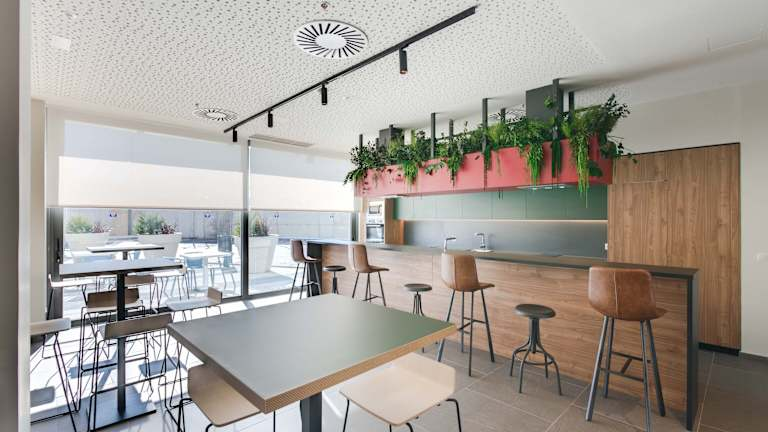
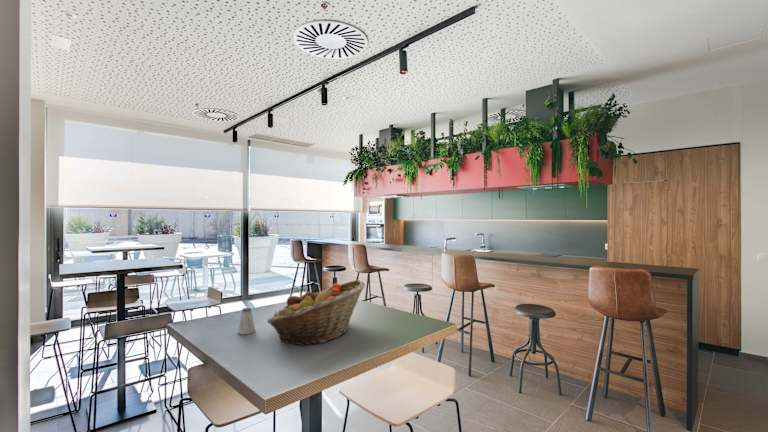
+ fruit basket [267,279,366,347]
+ saltshaker [237,307,256,335]
